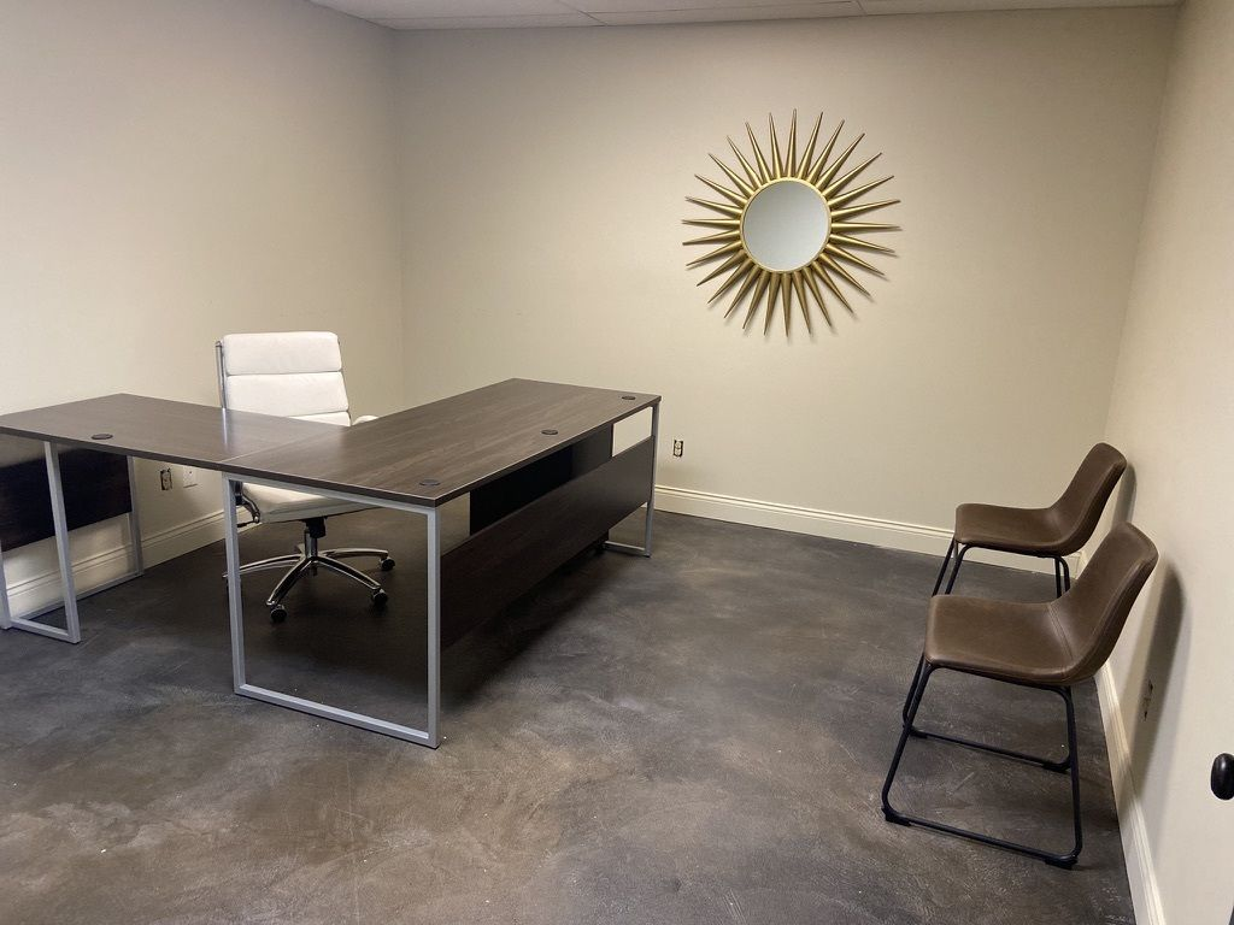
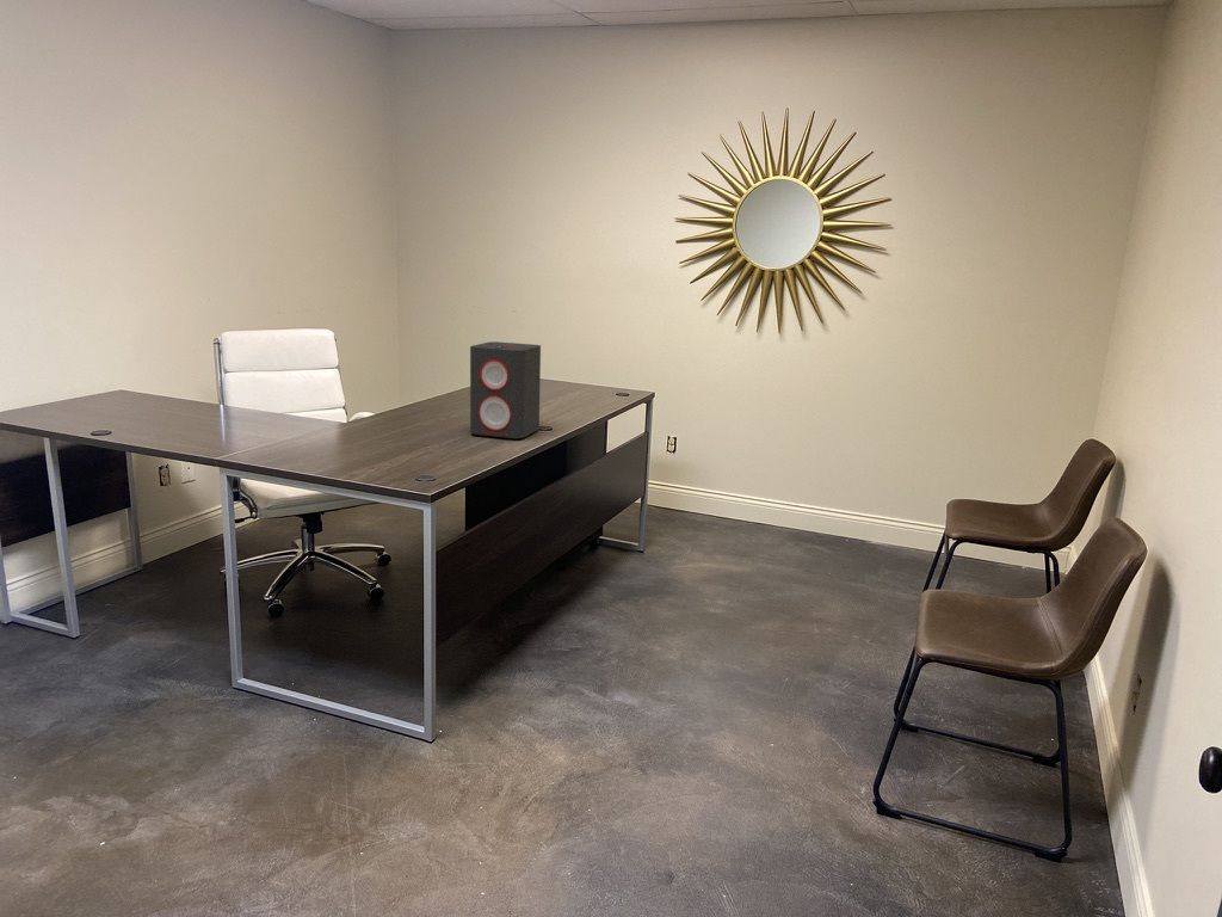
+ speaker [469,340,542,439]
